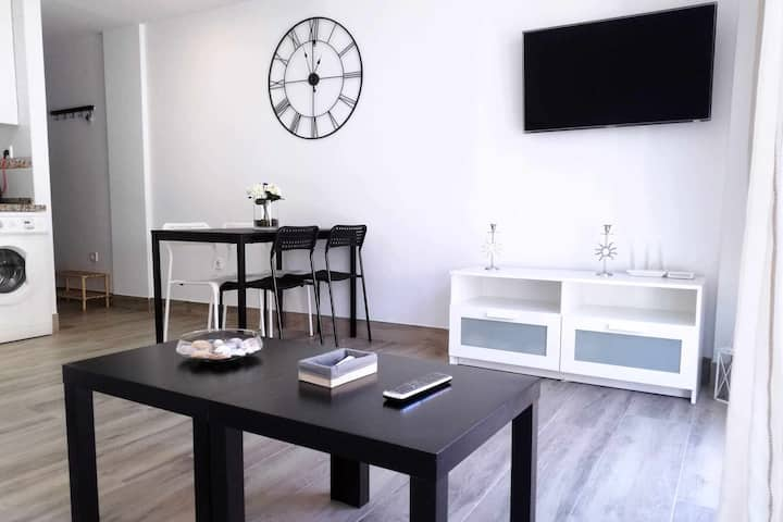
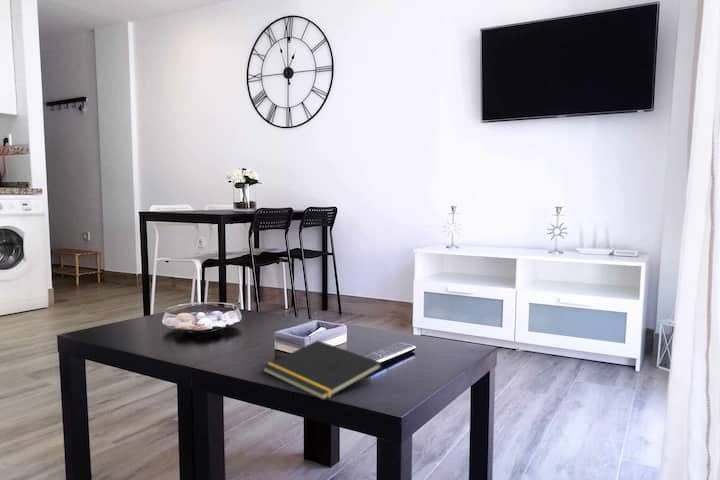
+ notepad [261,339,383,401]
